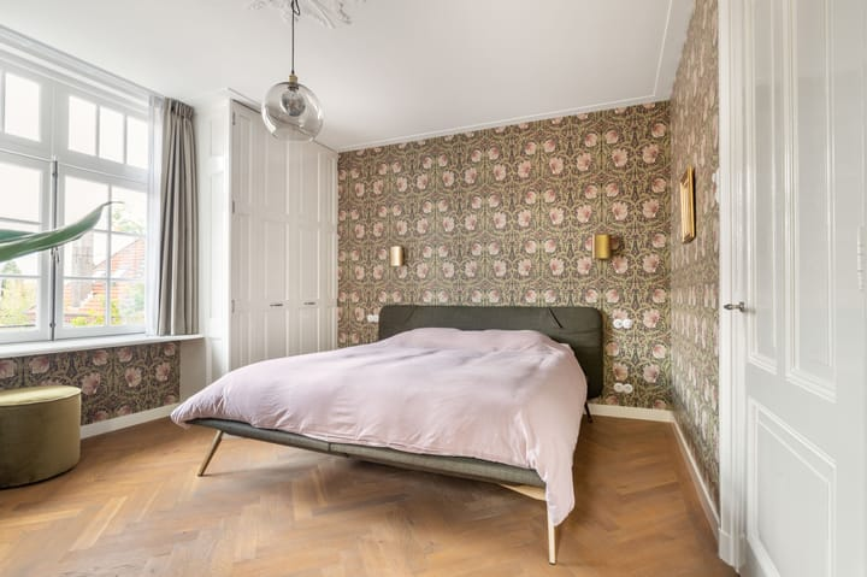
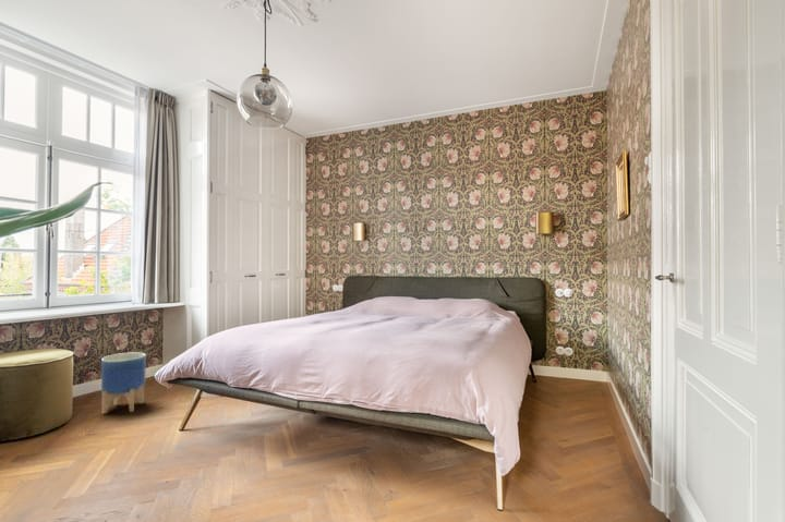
+ planter [100,351,147,415]
